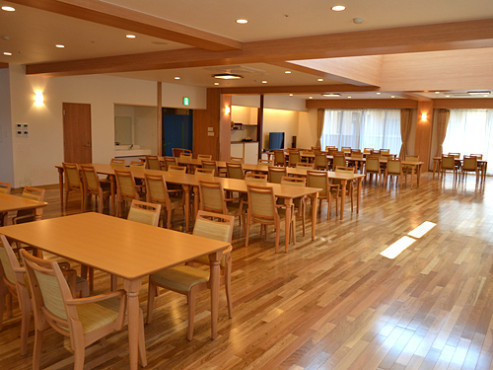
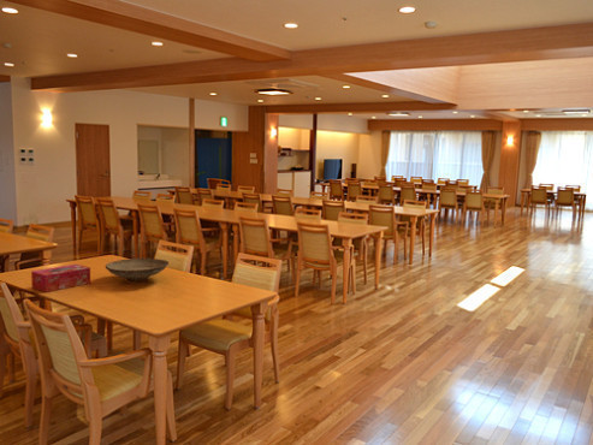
+ tissue box [30,263,91,293]
+ decorative bowl [105,257,170,283]
